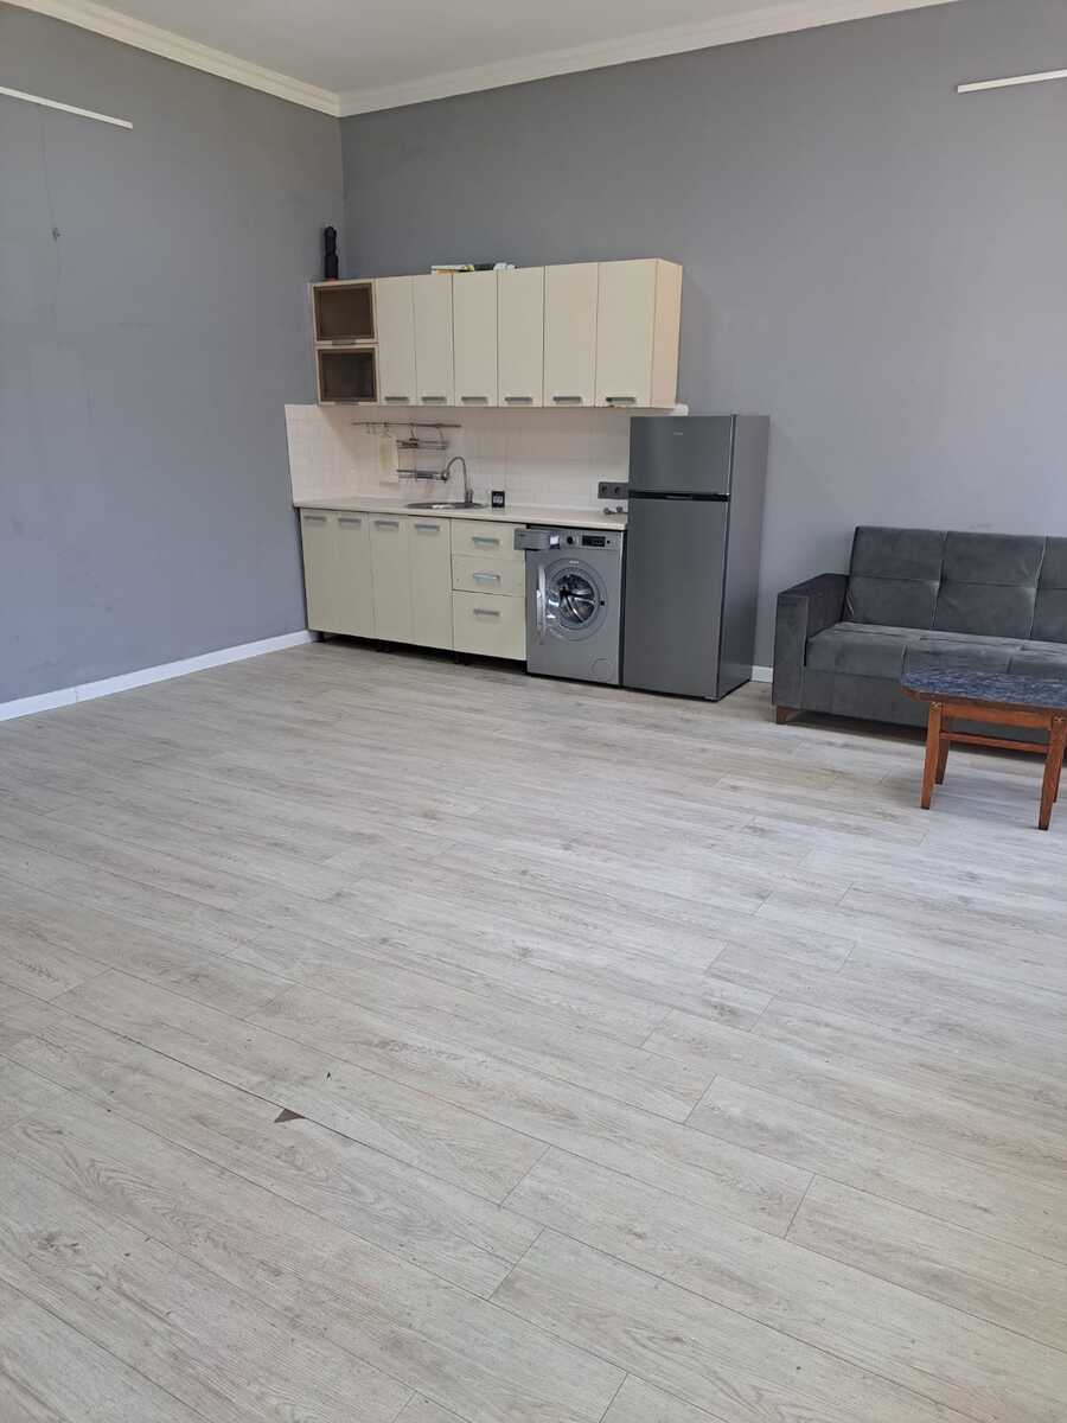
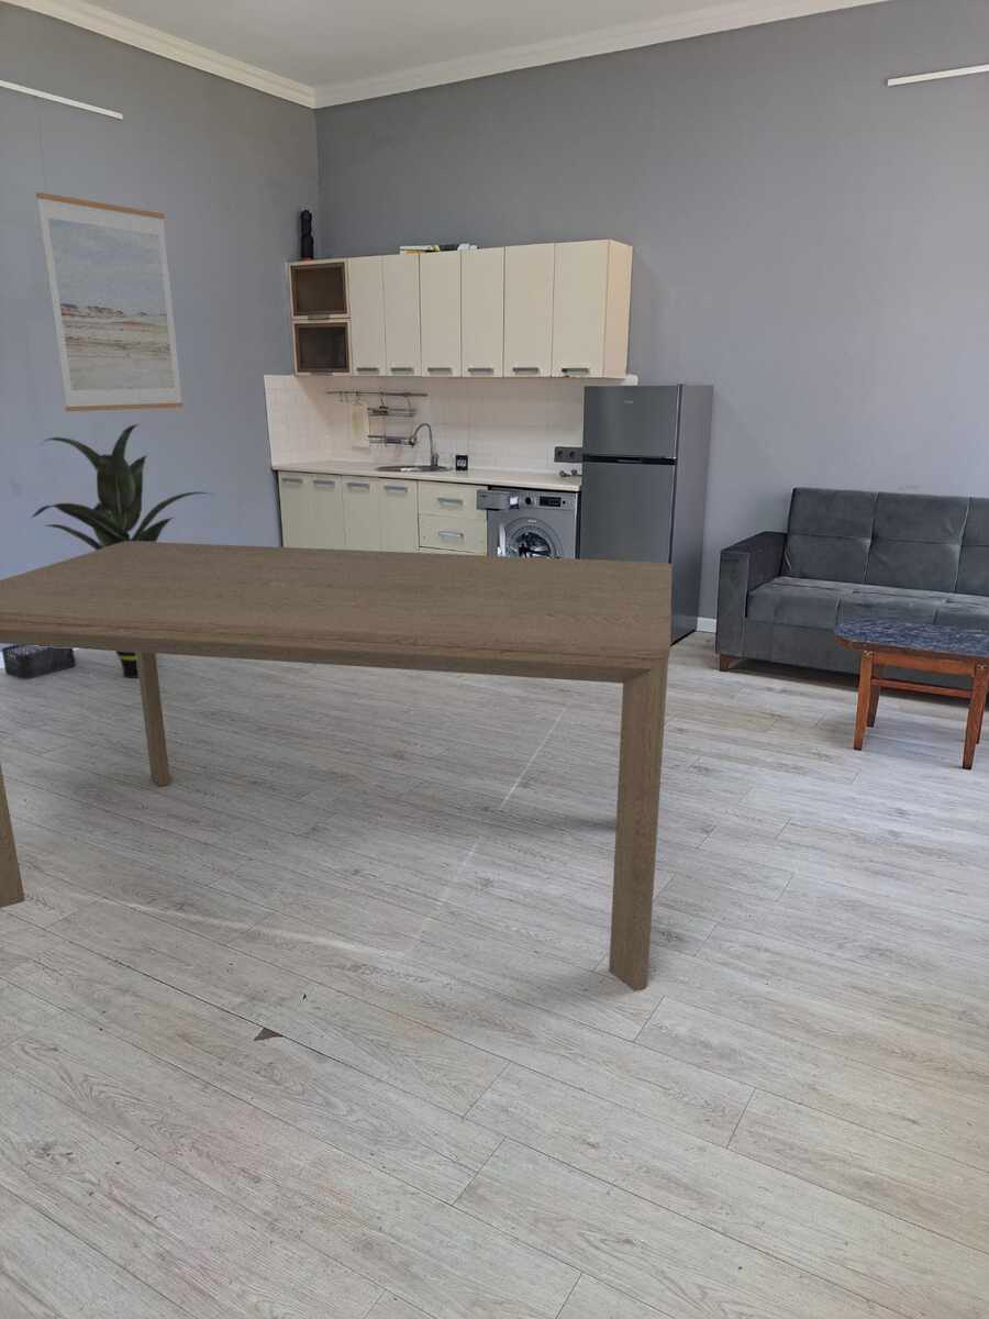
+ storage bin [0,644,77,680]
+ indoor plant [30,423,214,679]
+ dining table [0,541,673,991]
+ wall art [35,191,185,412]
